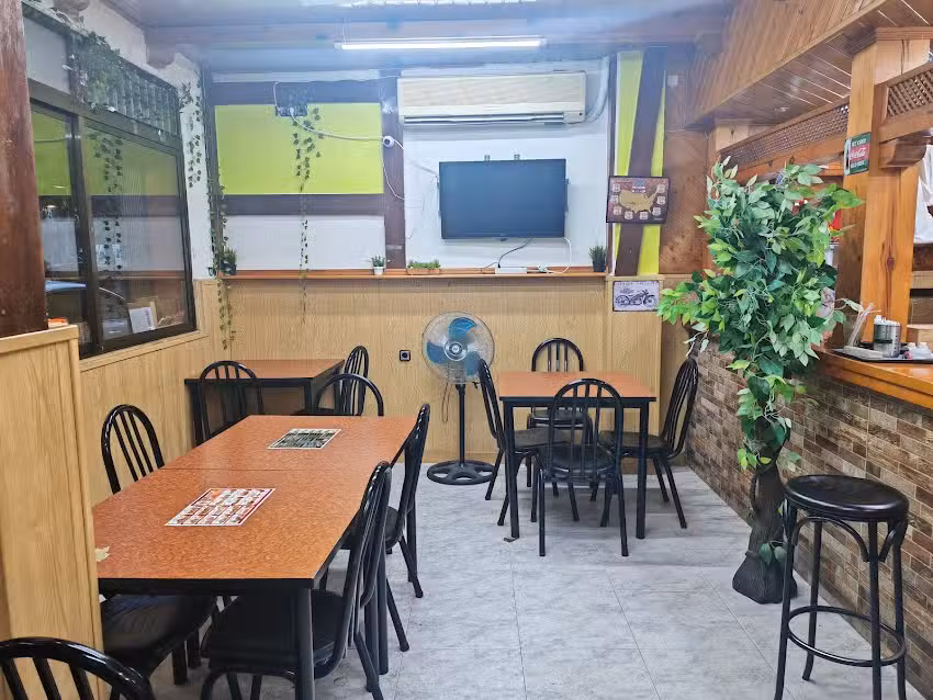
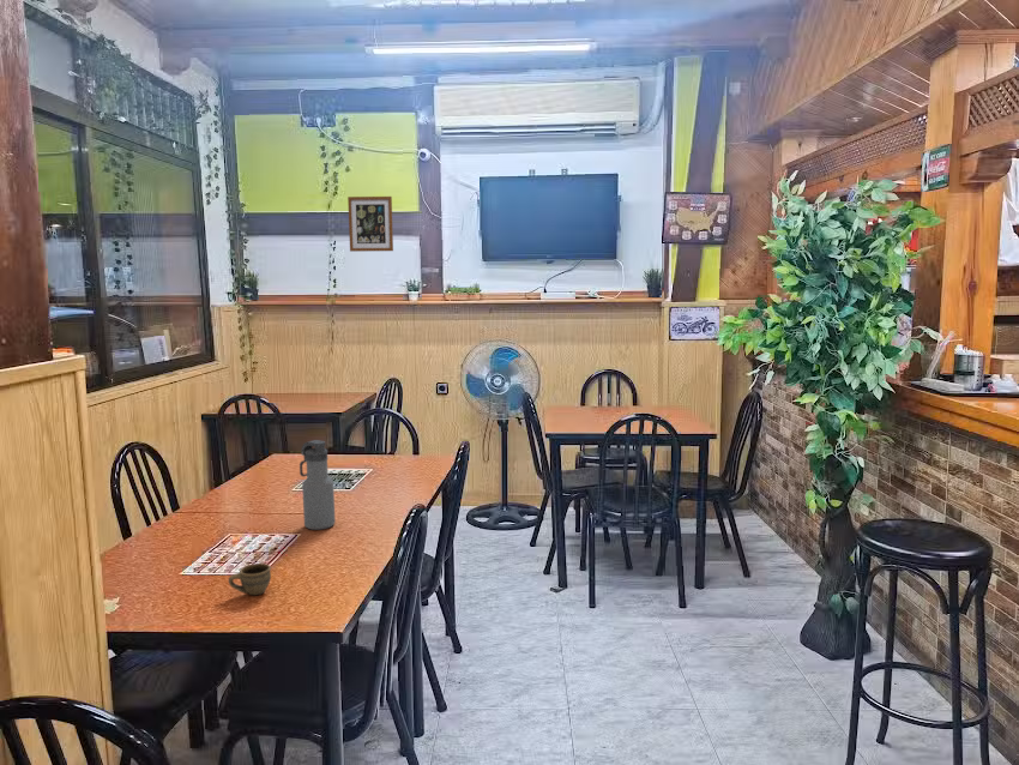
+ cup [228,562,272,596]
+ wall art [346,195,394,253]
+ water bottle [299,439,337,531]
